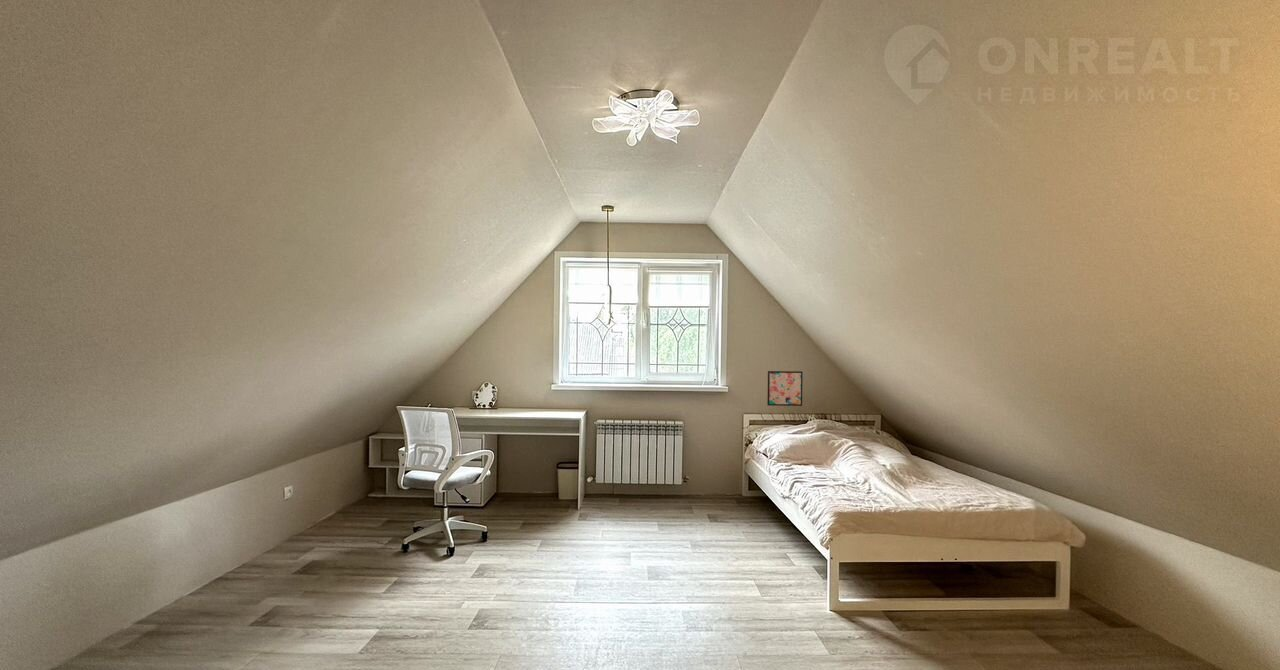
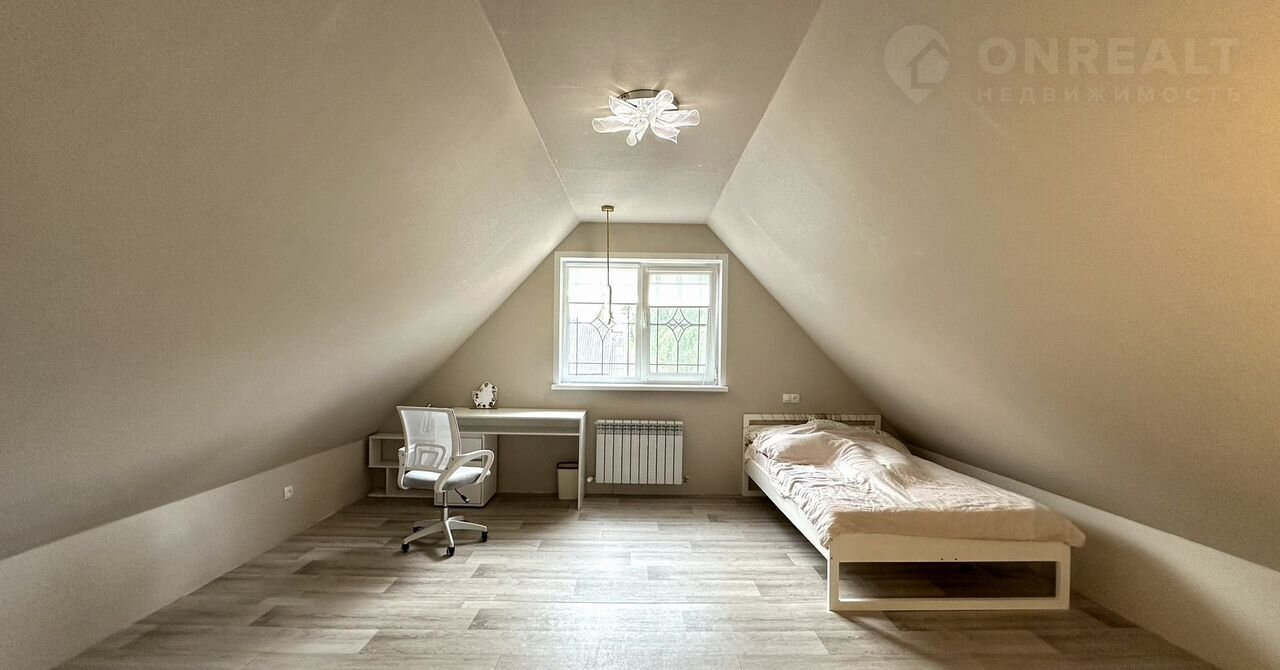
- wall art [766,370,804,407]
